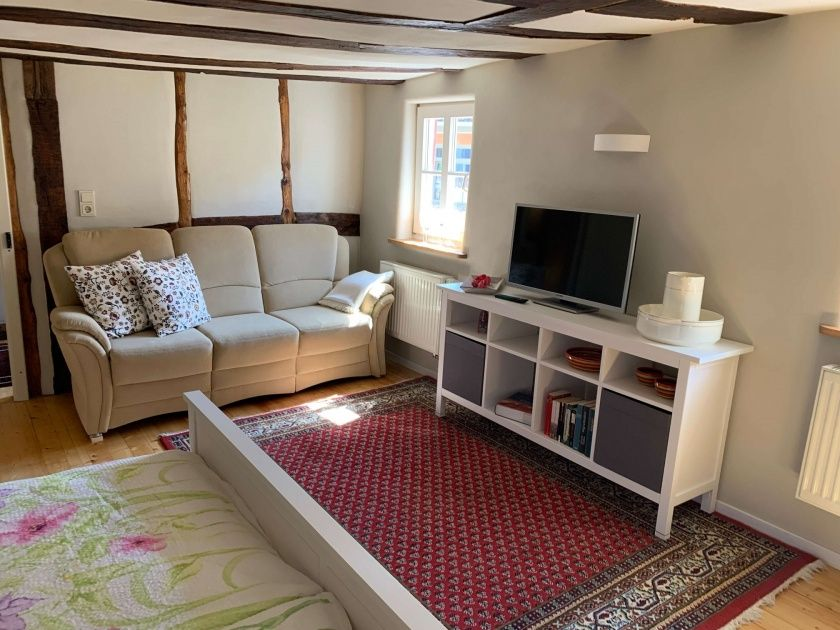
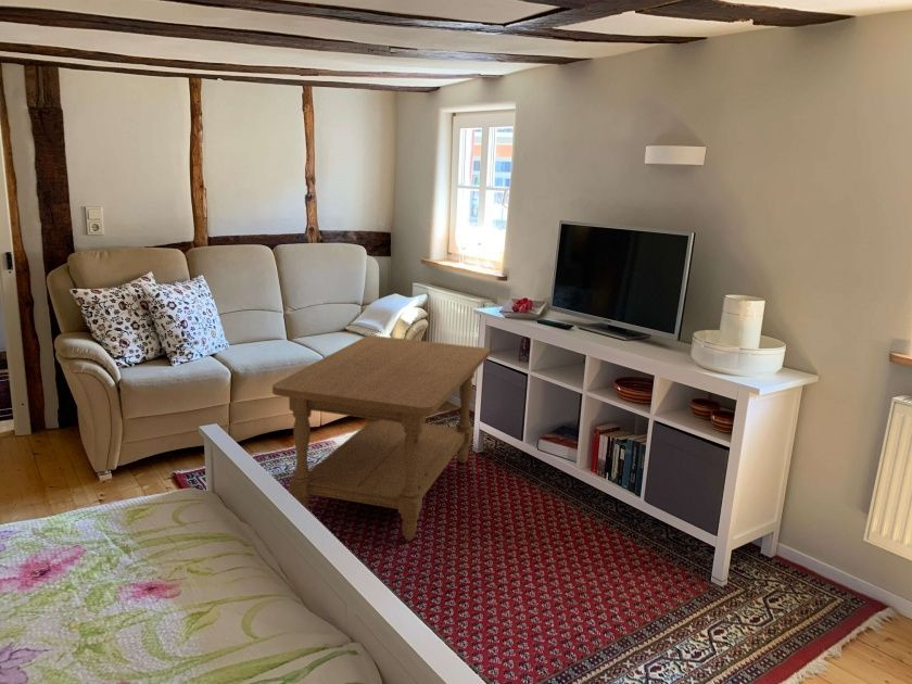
+ coffee table [271,334,491,542]
